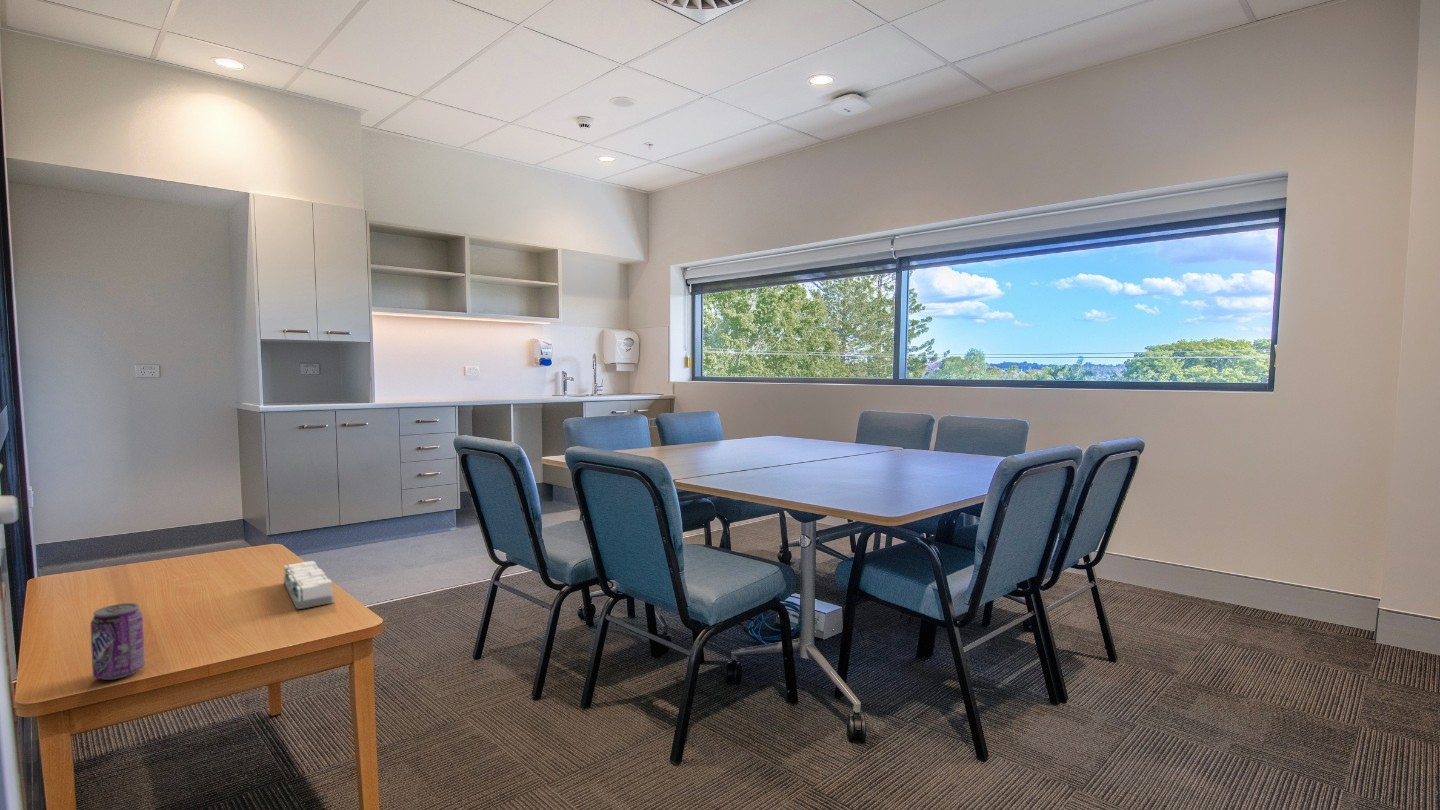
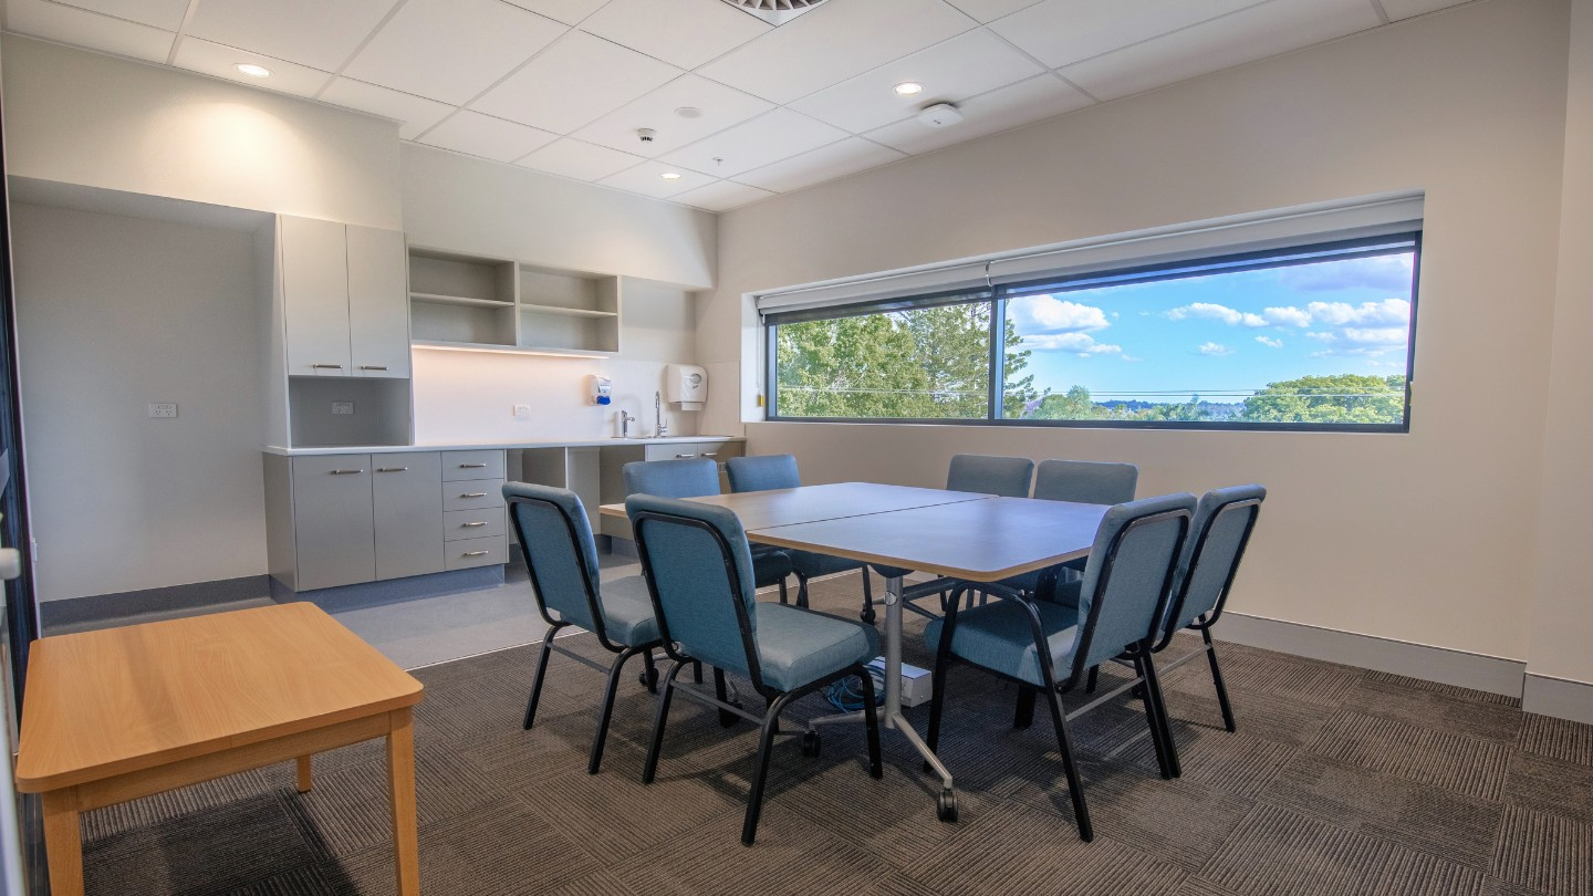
- beverage can [89,602,146,681]
- architectural model [283,560,335,610]
